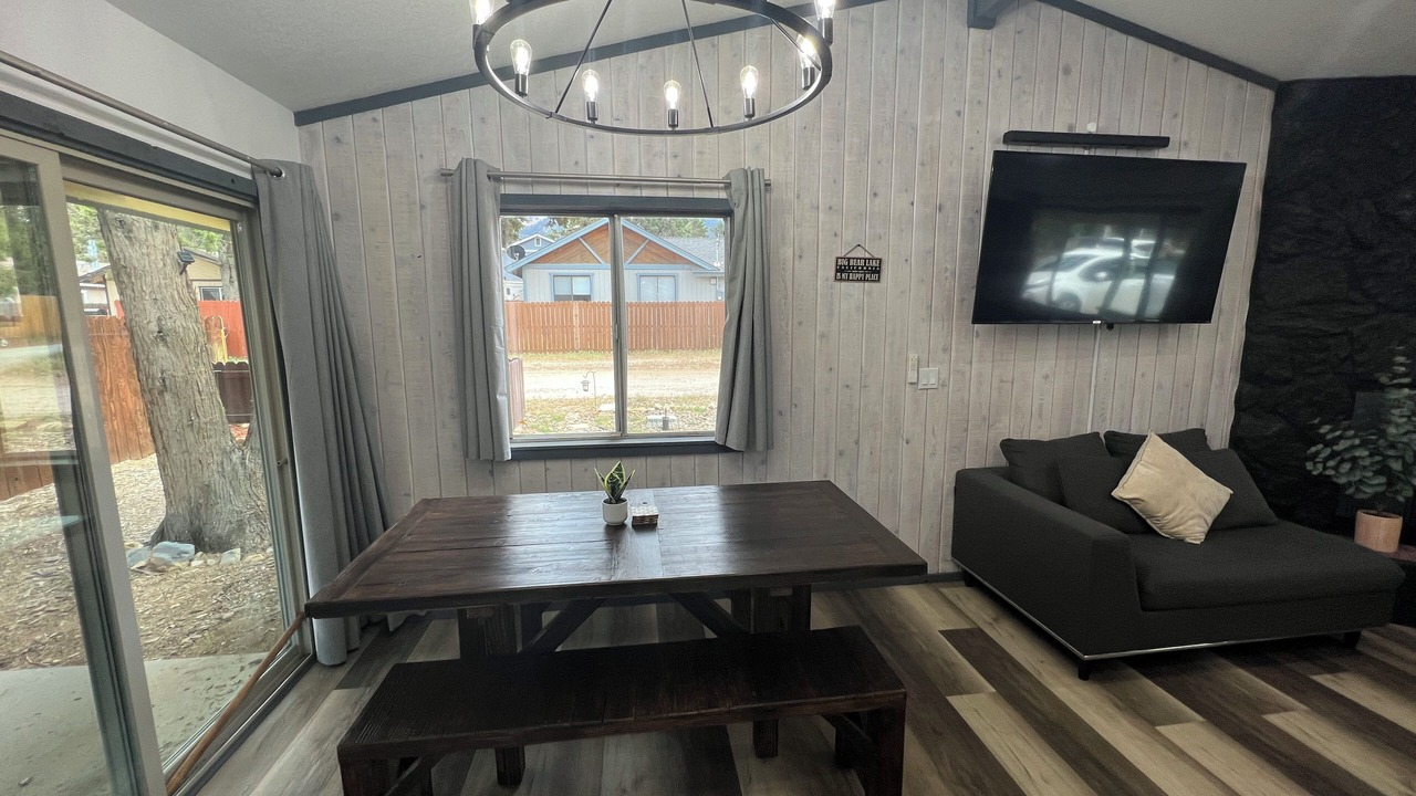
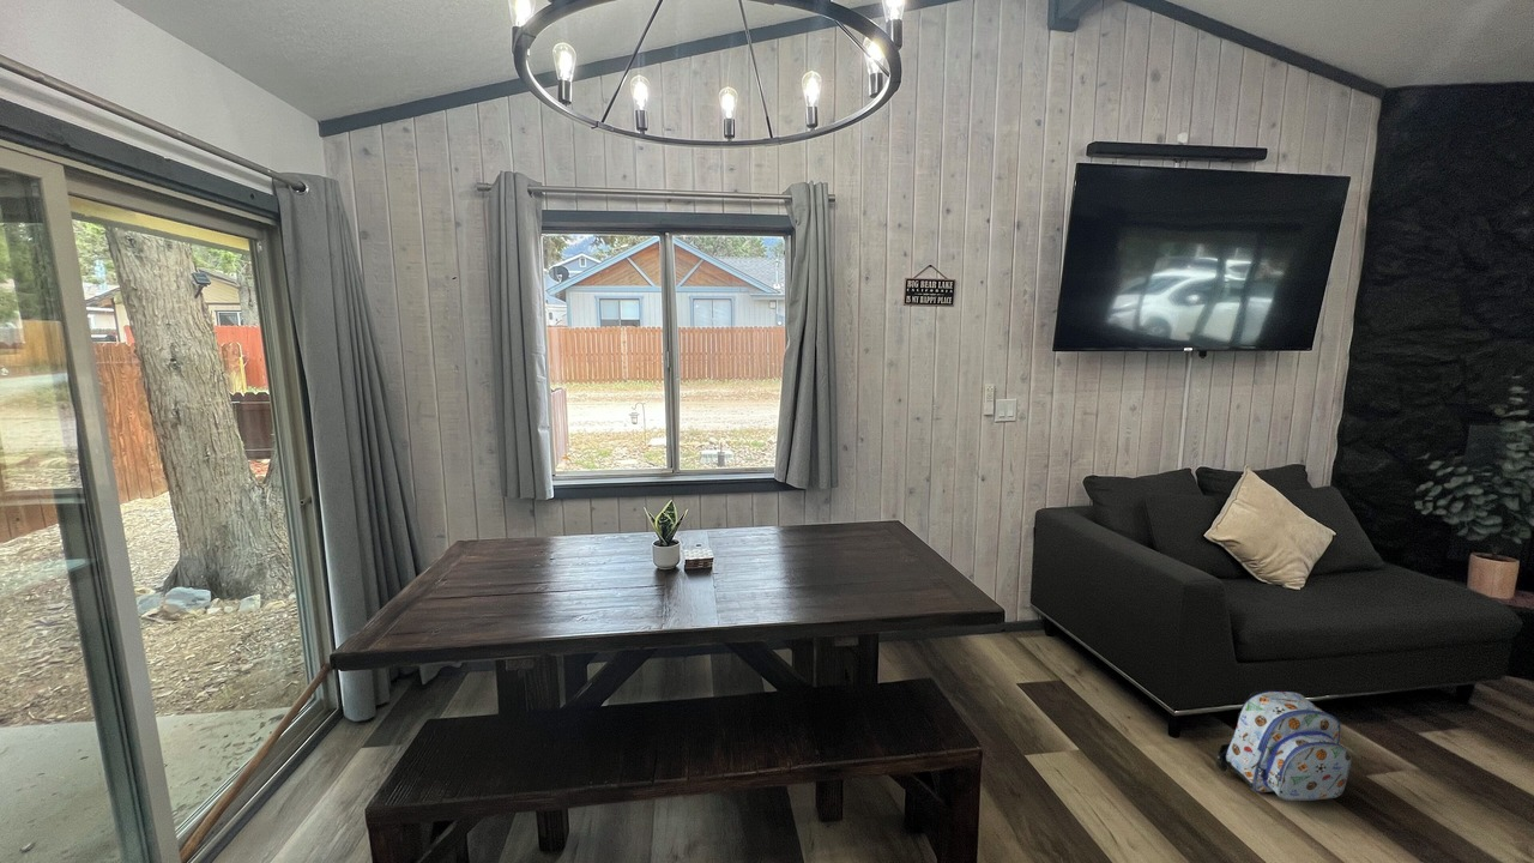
+ backpack [1214,689,1353,802]
